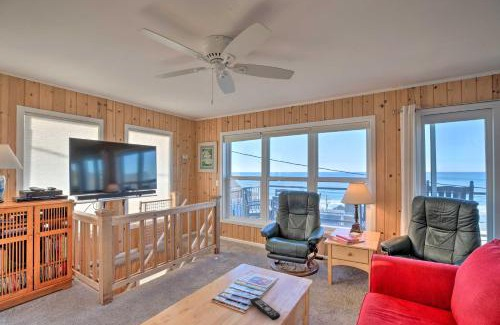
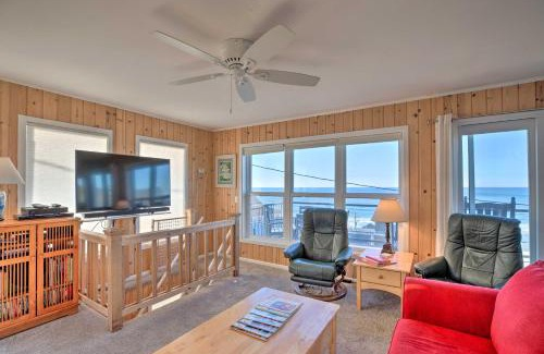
- remote control [249,296,281,321]
